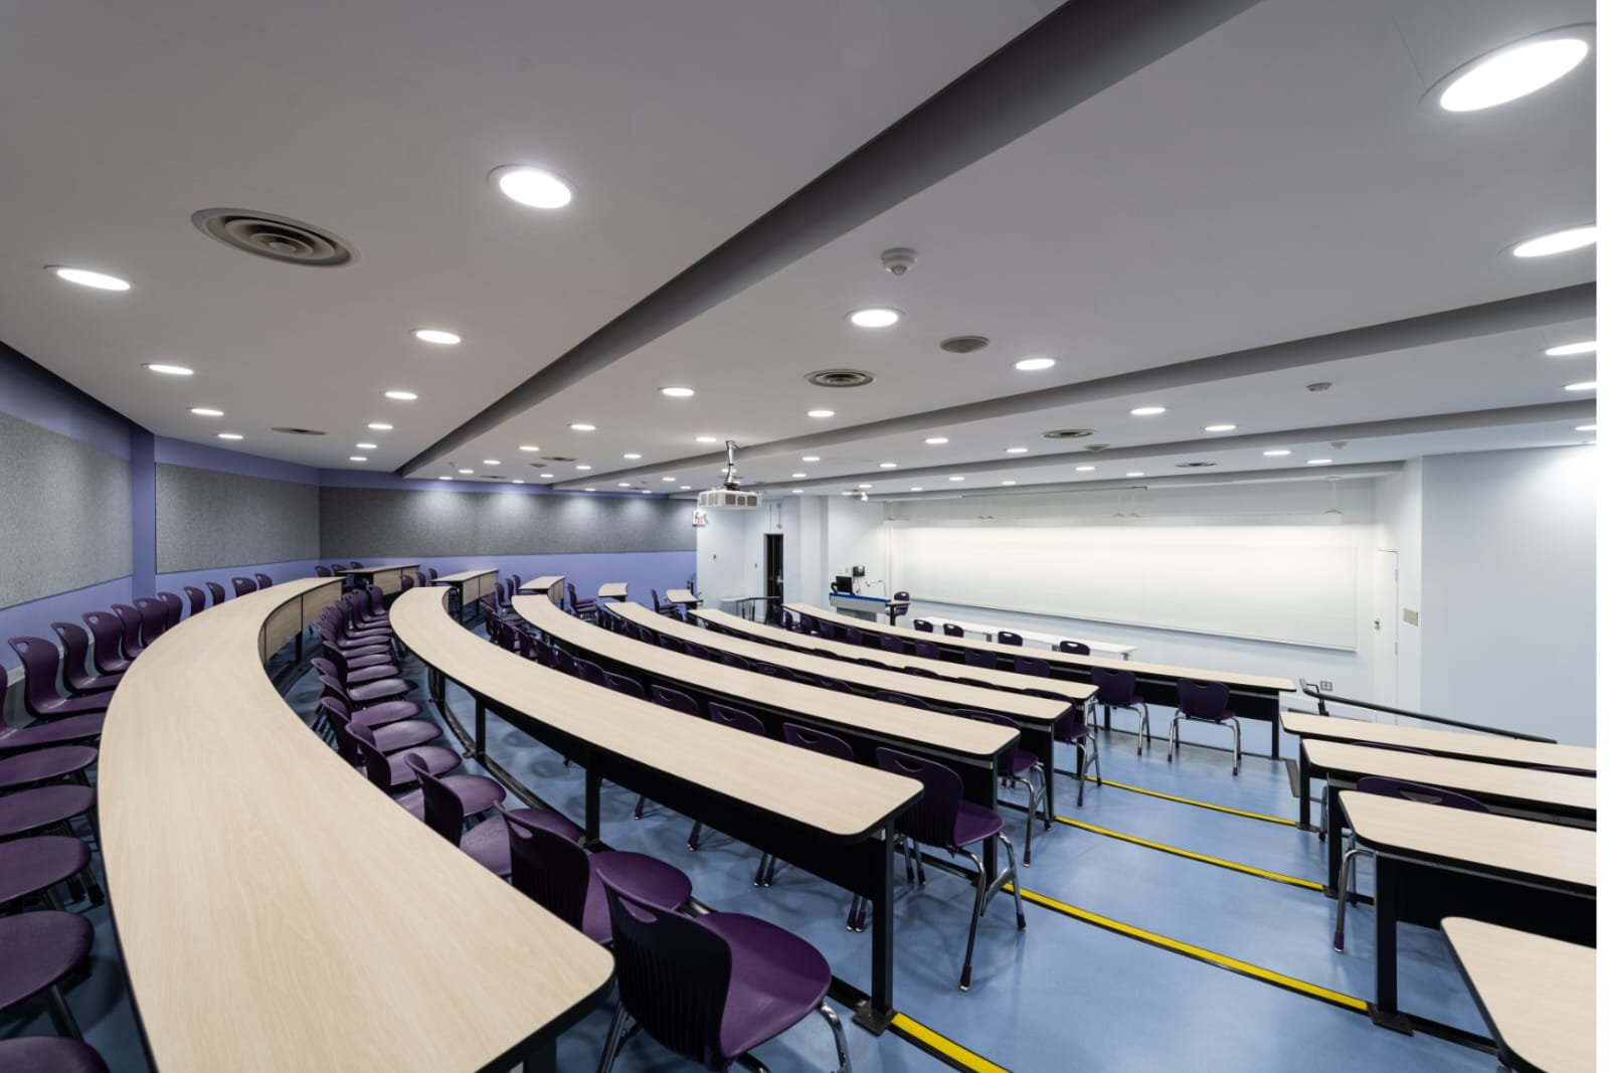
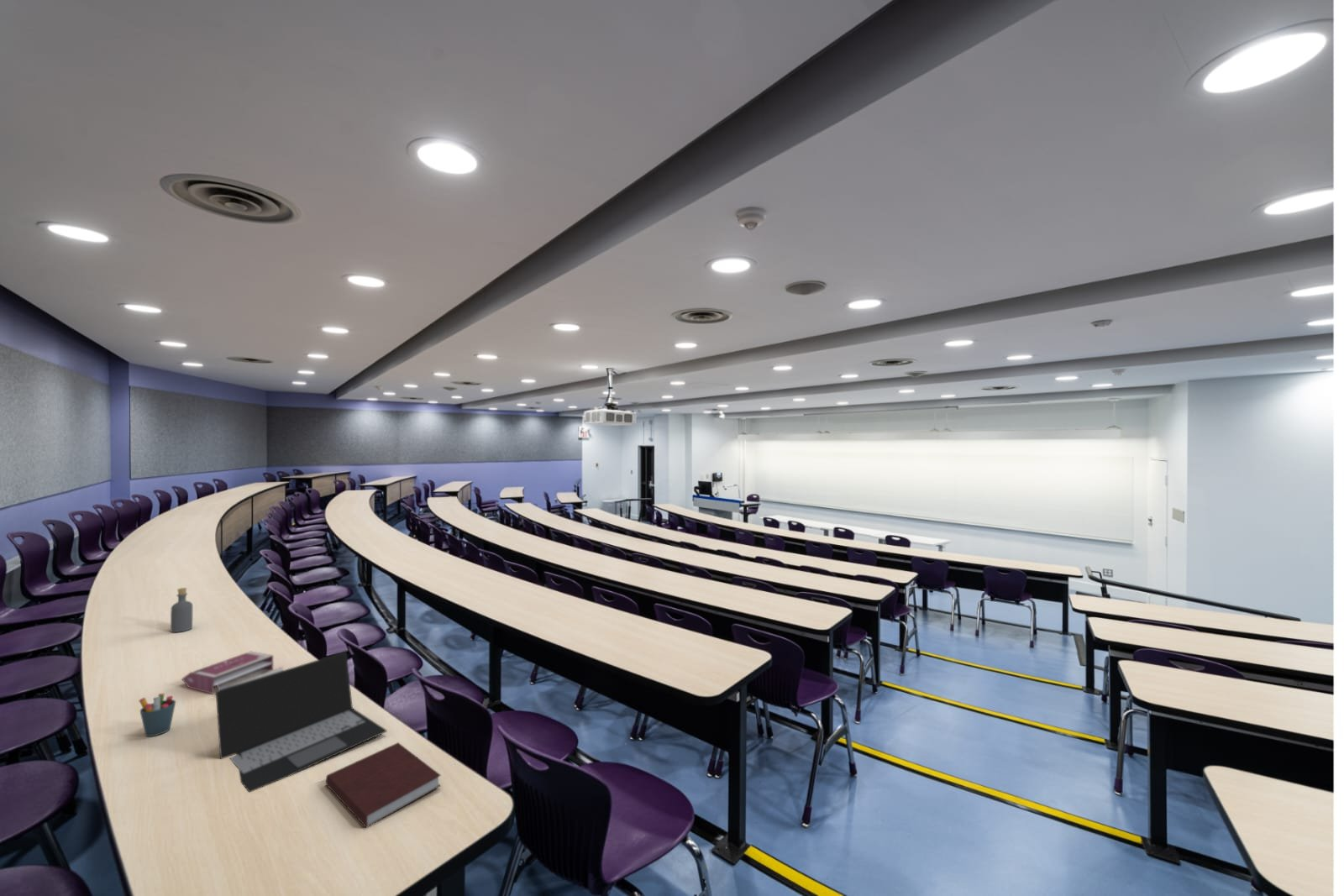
+ notebook [325,741,442,829]
+ pen holder [139,693,176,737]
+ laptop [215,651,387,794]
+ book [181,651,284,696]
+ bottle [170,587,193,633]
